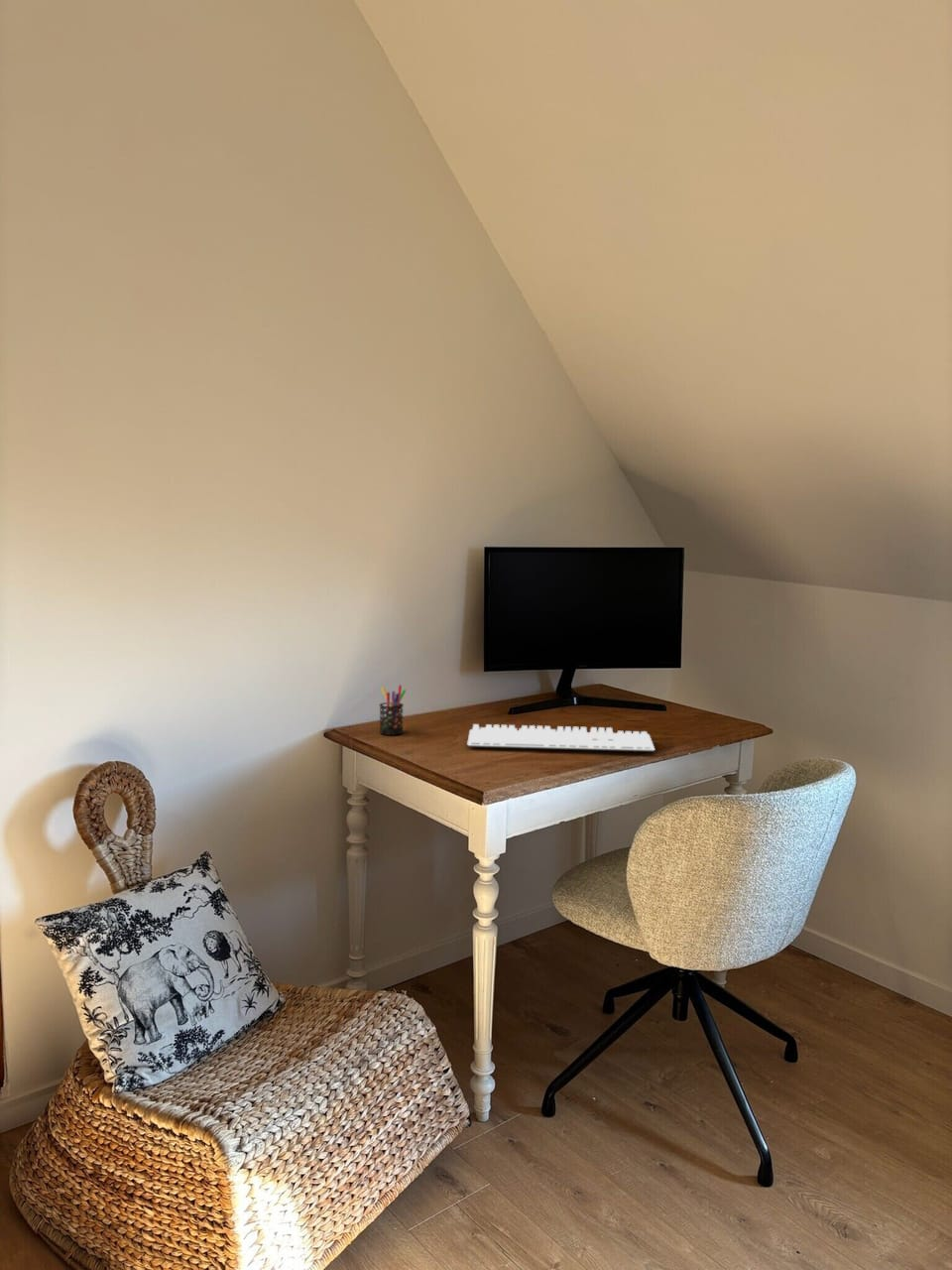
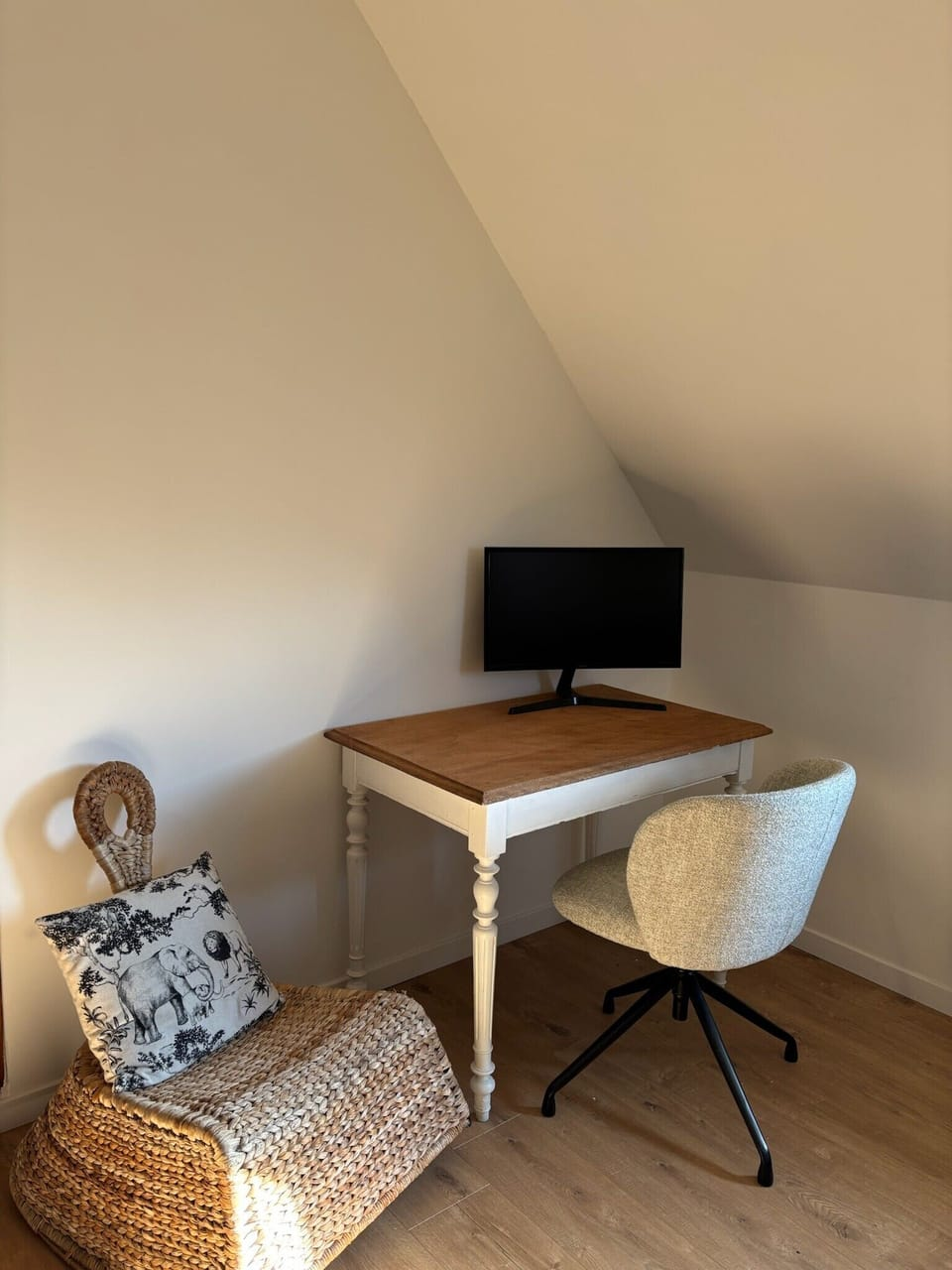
- keyboard [466,723,655,753]
- pen holder [378,684,407,736]
